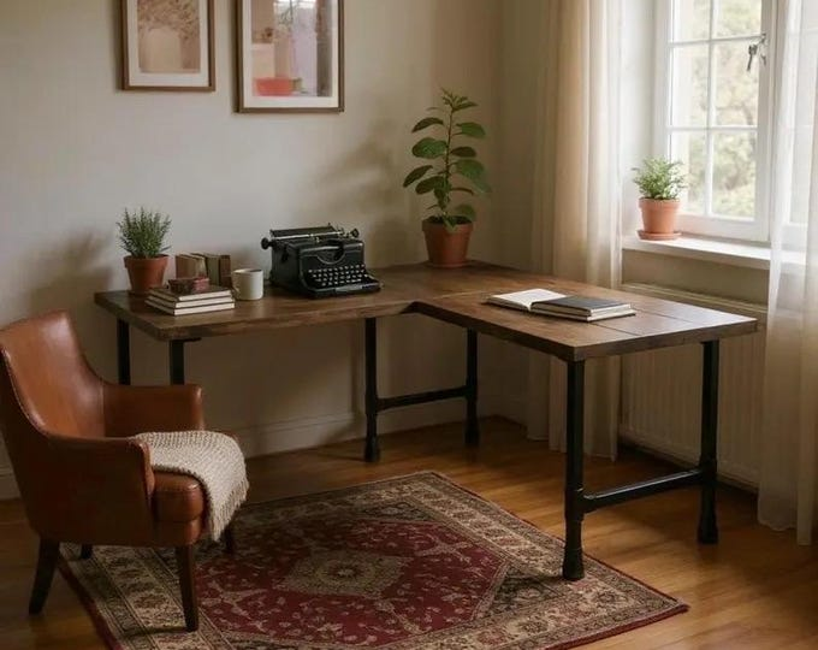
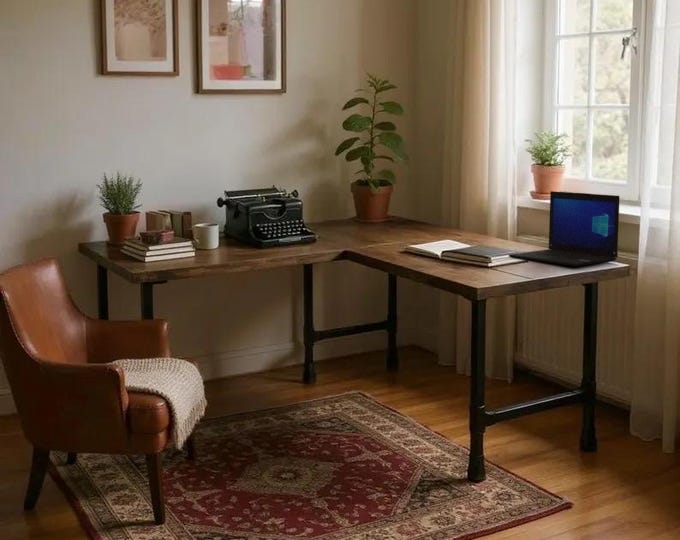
+ laptop [508,190,620,267]
